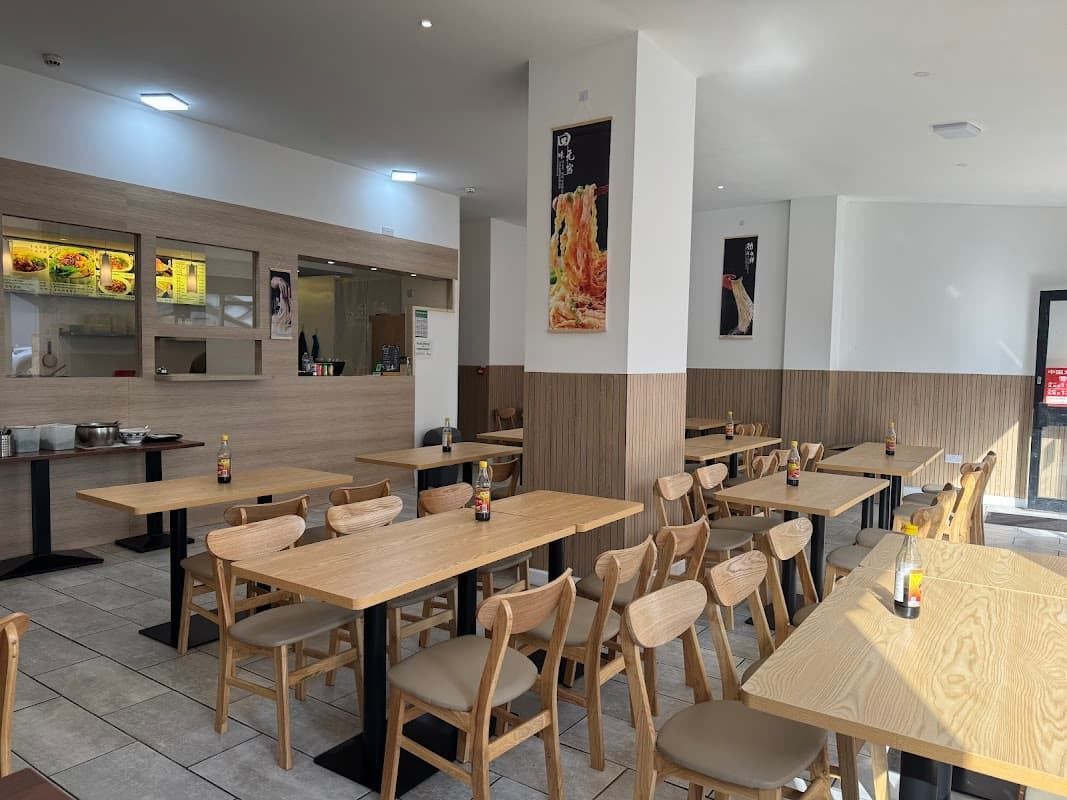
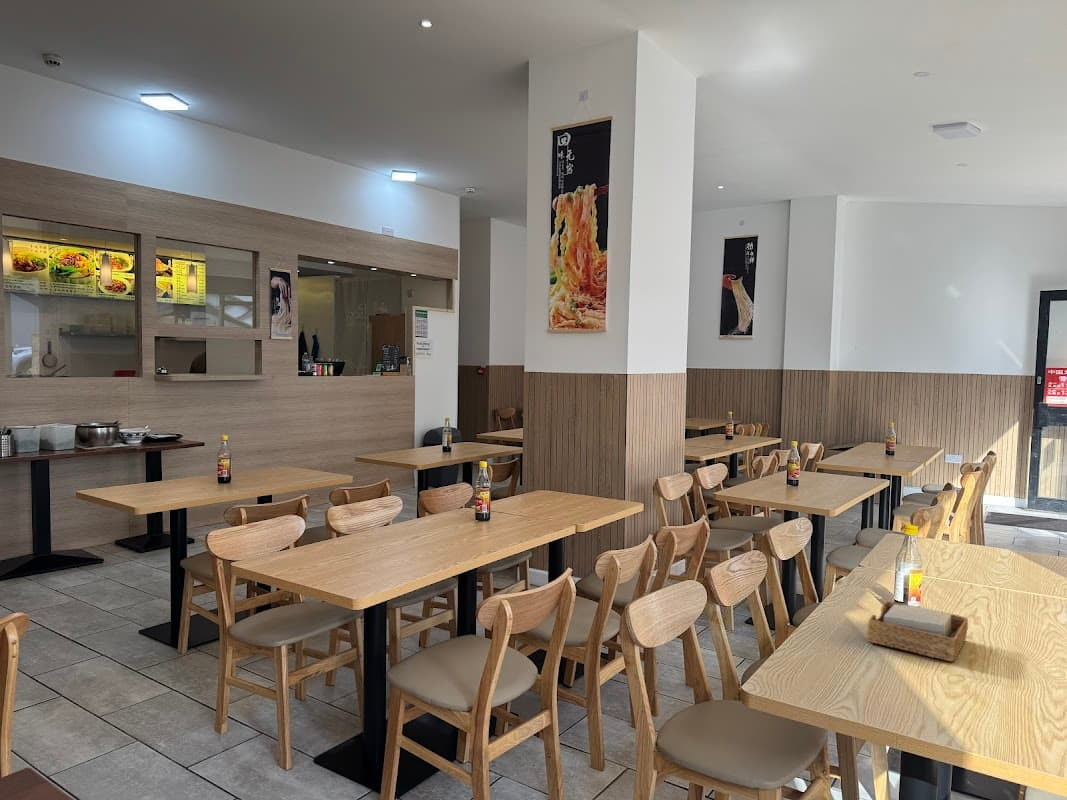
+ napkin holder [866,600,969,663]
